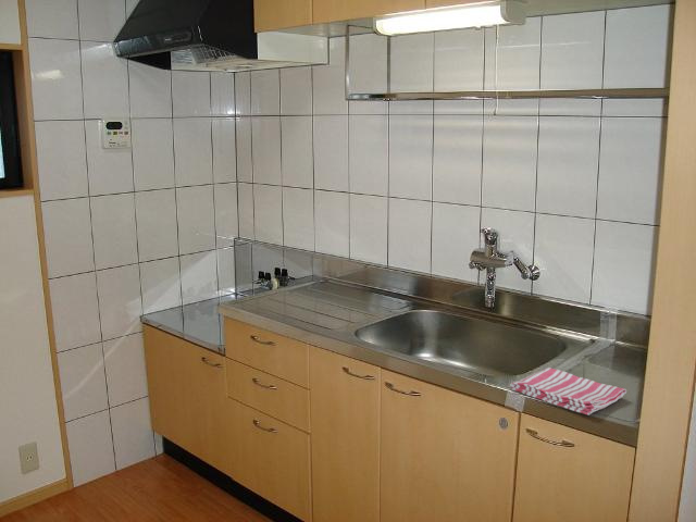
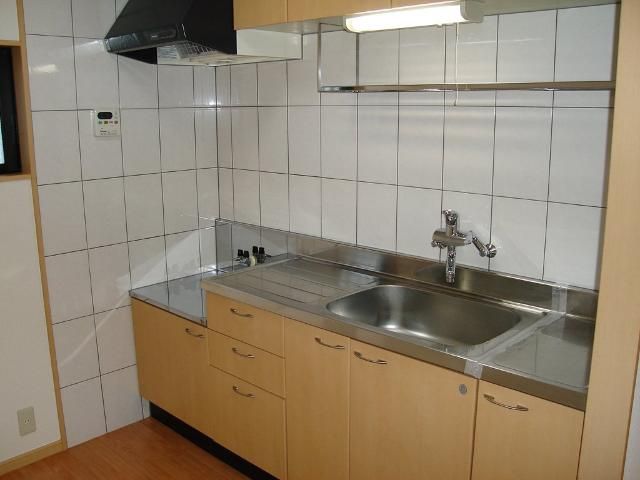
- dish towel [509,366,627,417]
